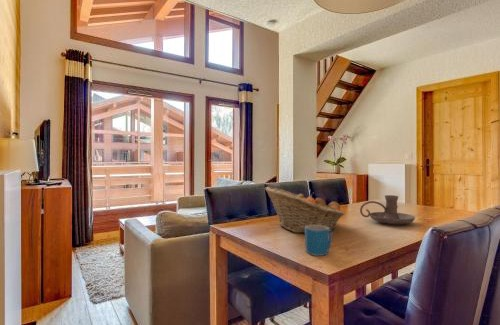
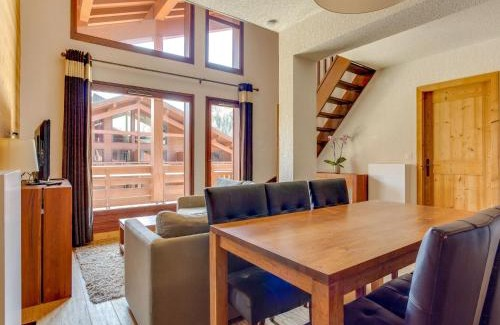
- candle holder [359,194,416,225]
- fruit basket [264,186,346,234]
- mug [304,225,334,257]
